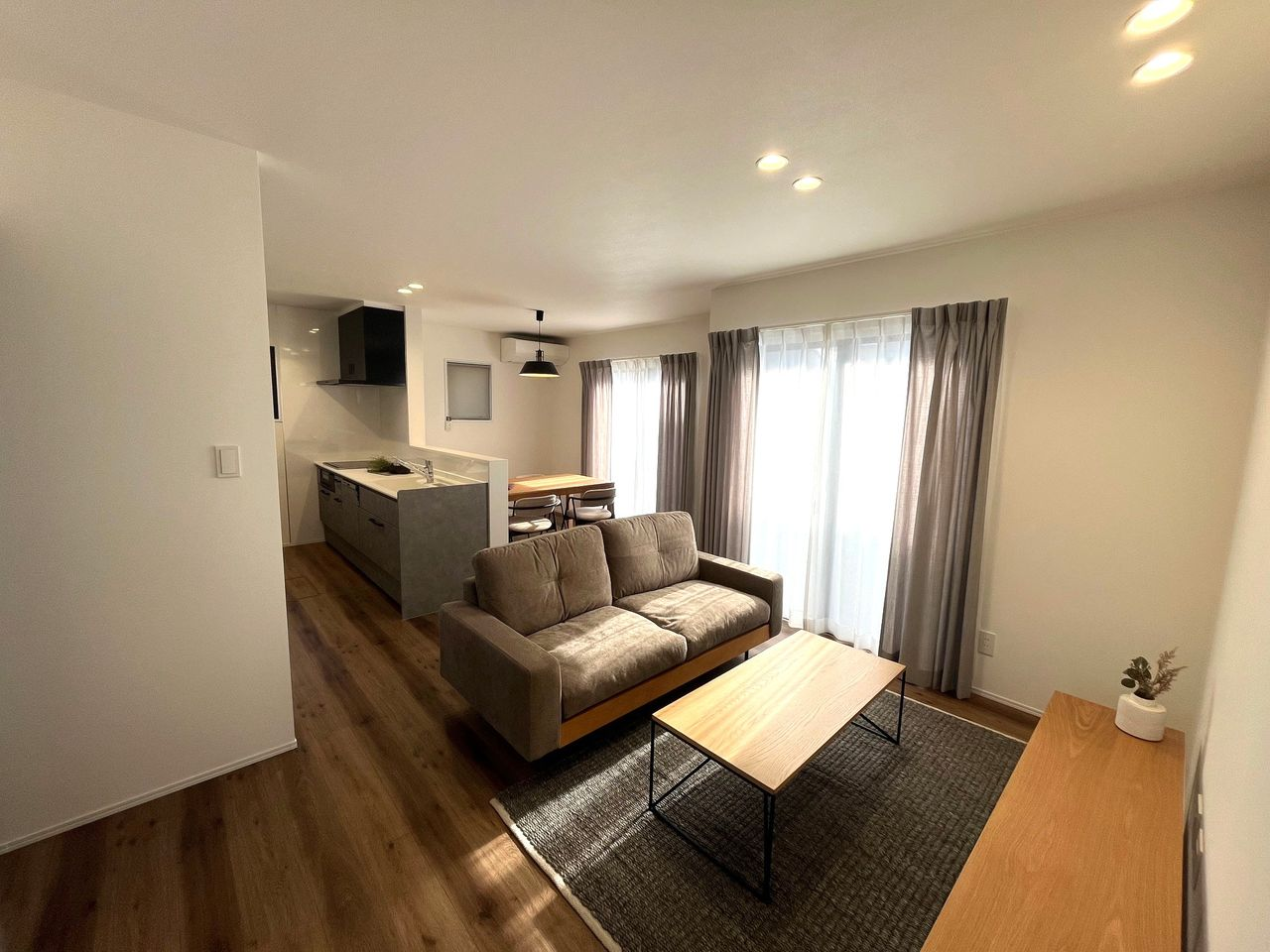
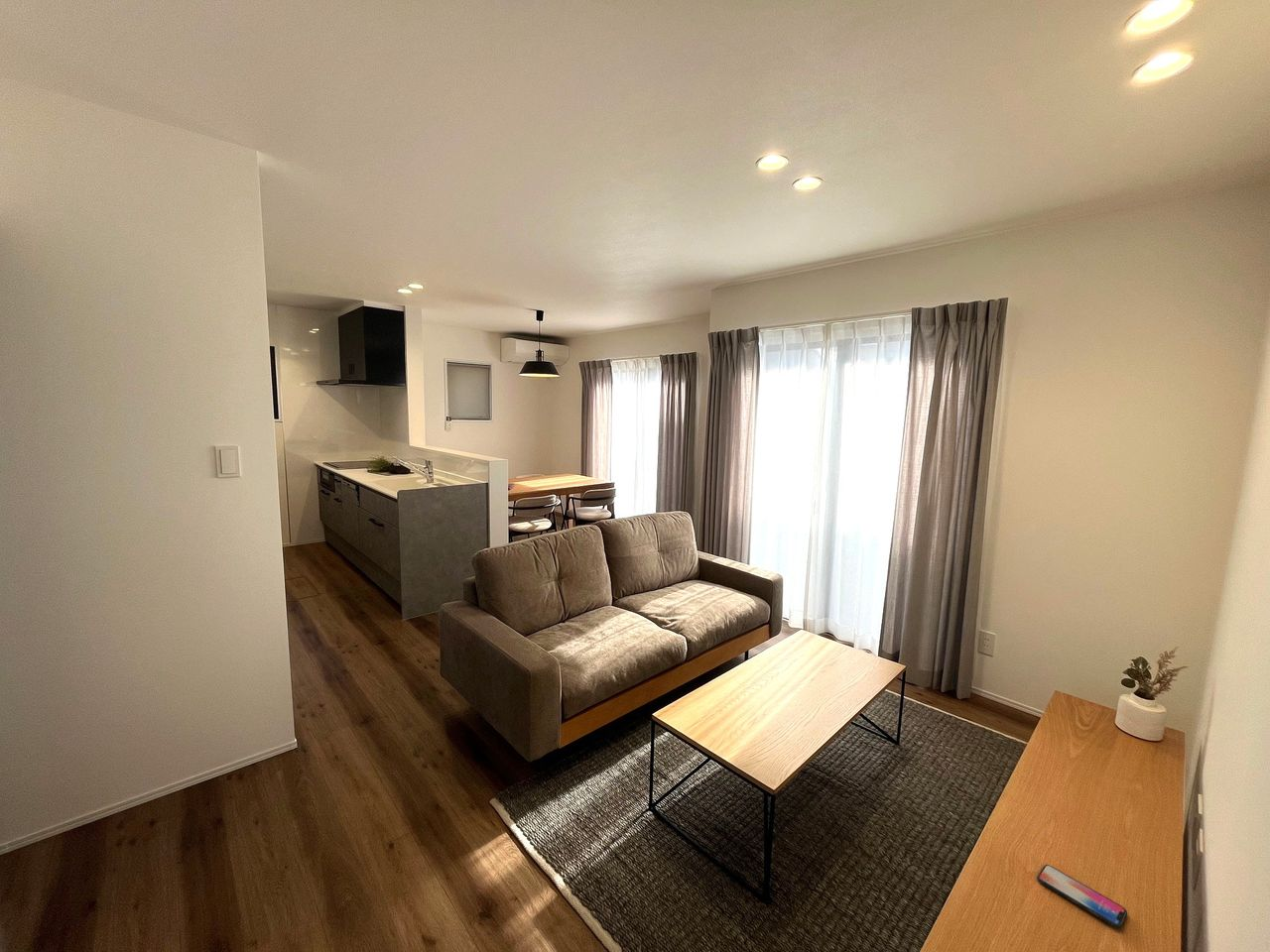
+ smartphone [1036,864,1128,928]
